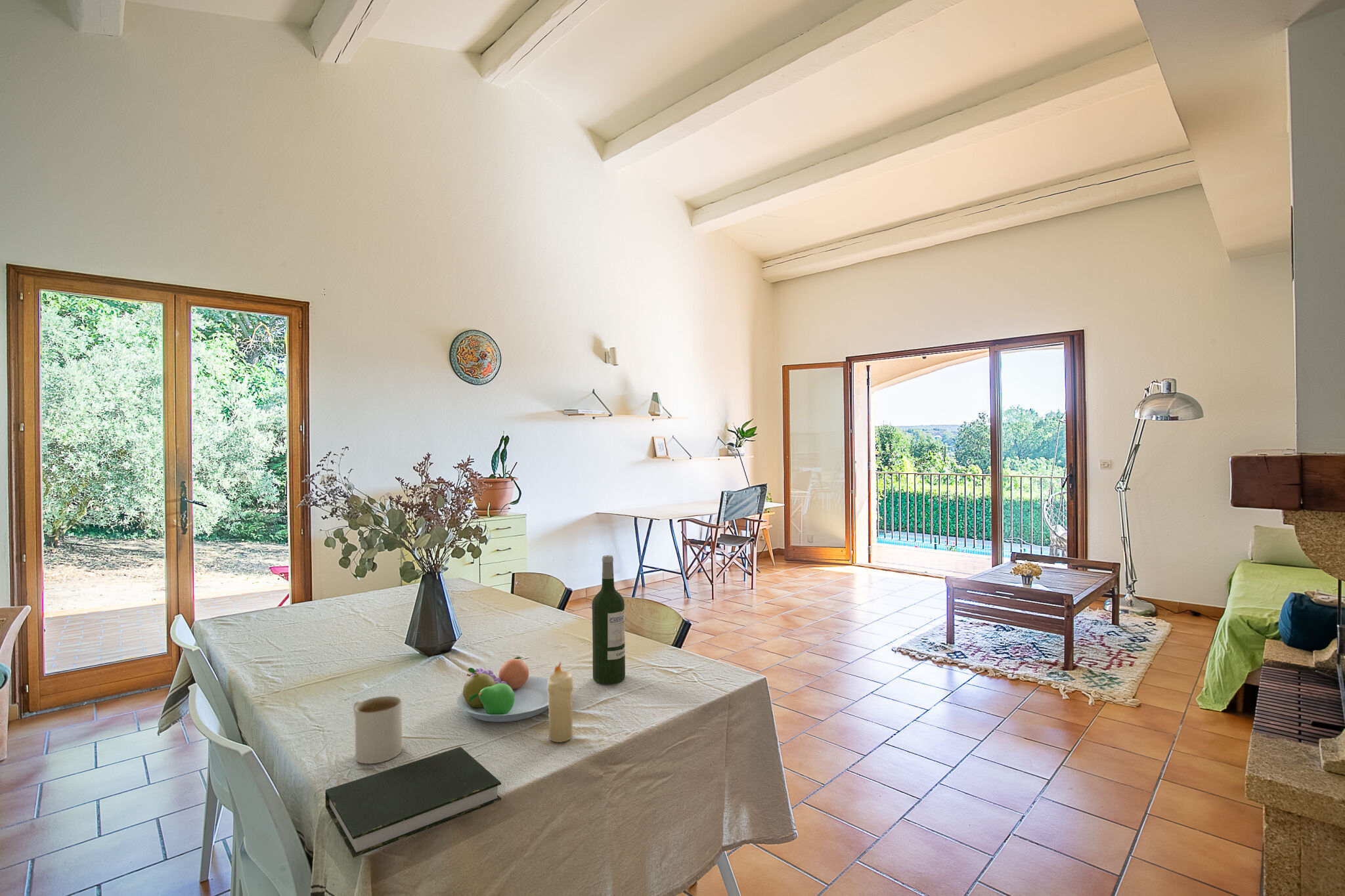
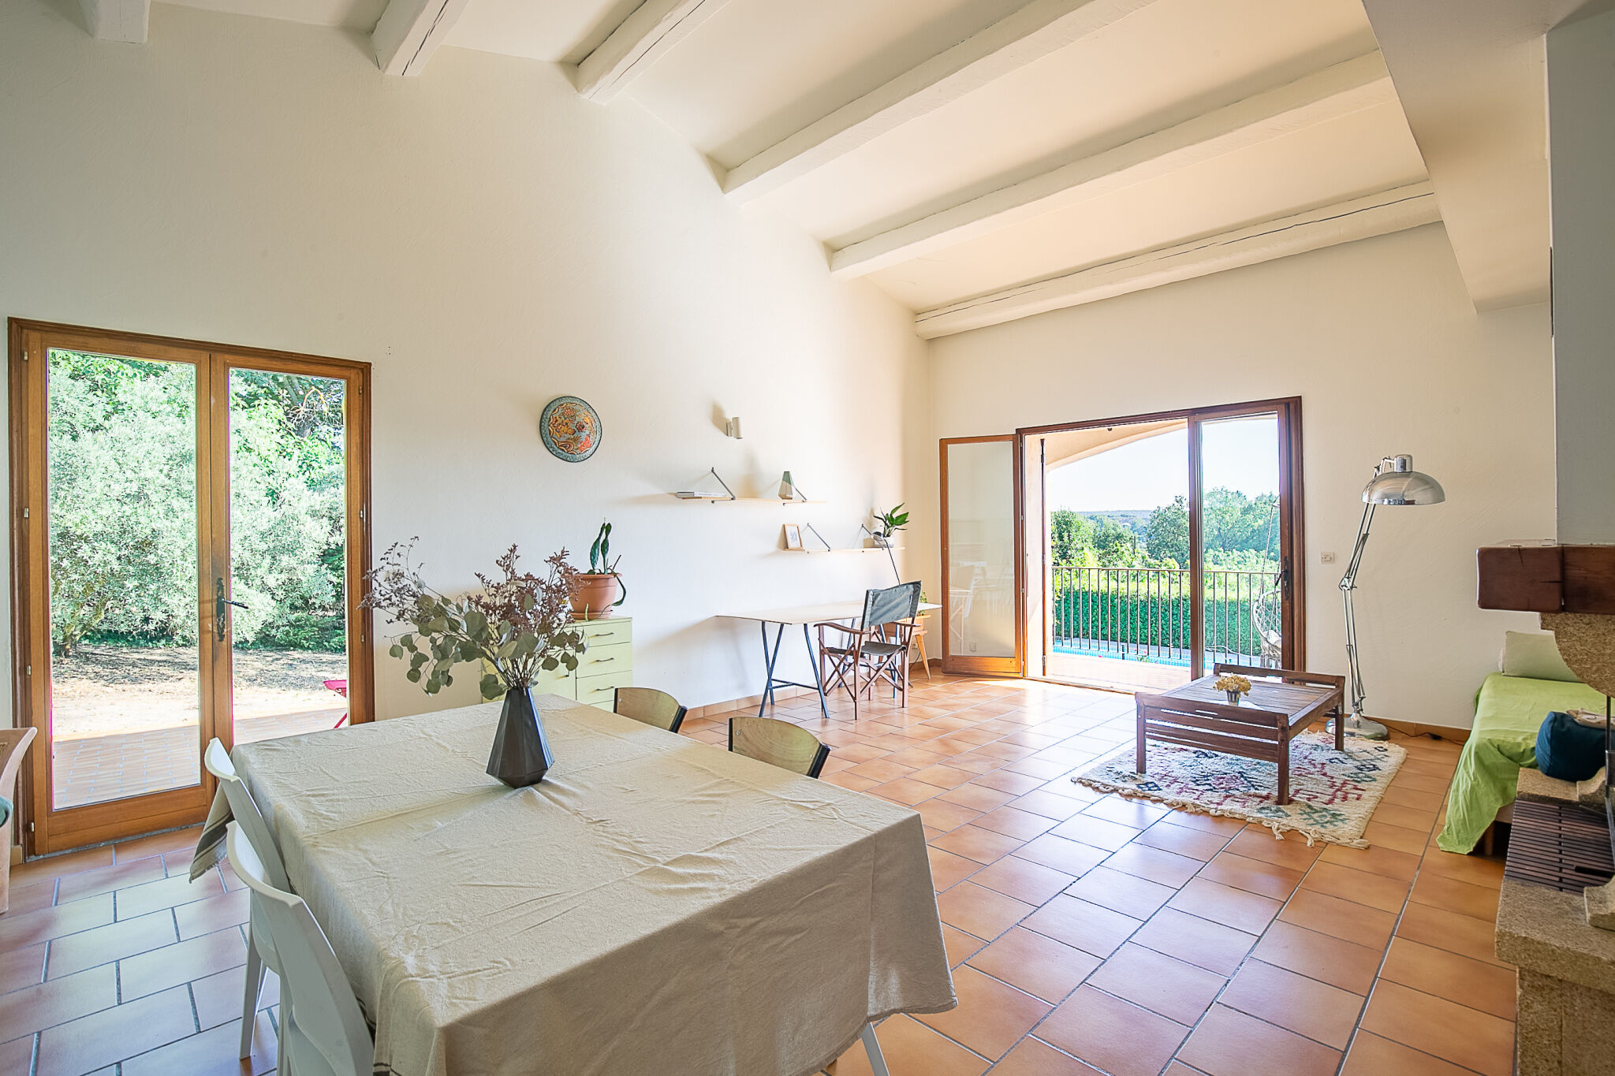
- candle [548,661,574,743]
- book [324,746,502,859]
- fruit bowl [456,656,549,723]
- wine bottle [591,555,626,685]
- mug [353,695,403,764]
